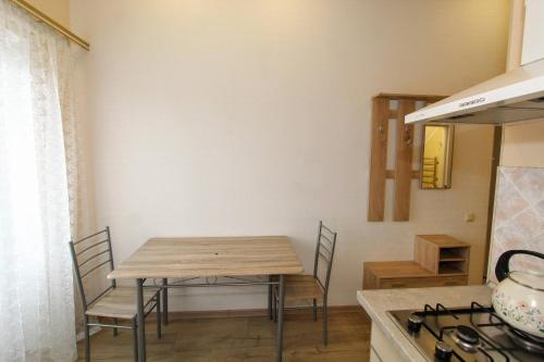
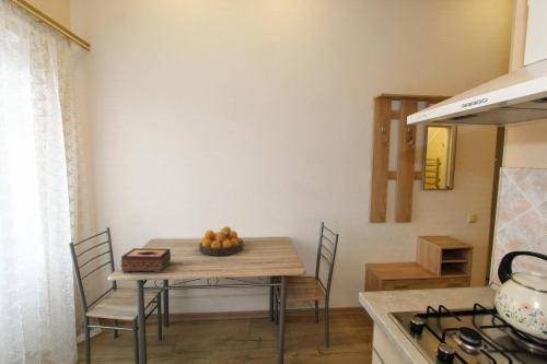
+ fruit bowl [198,225,244,256]
+ tissue box [120,247,172,273]
